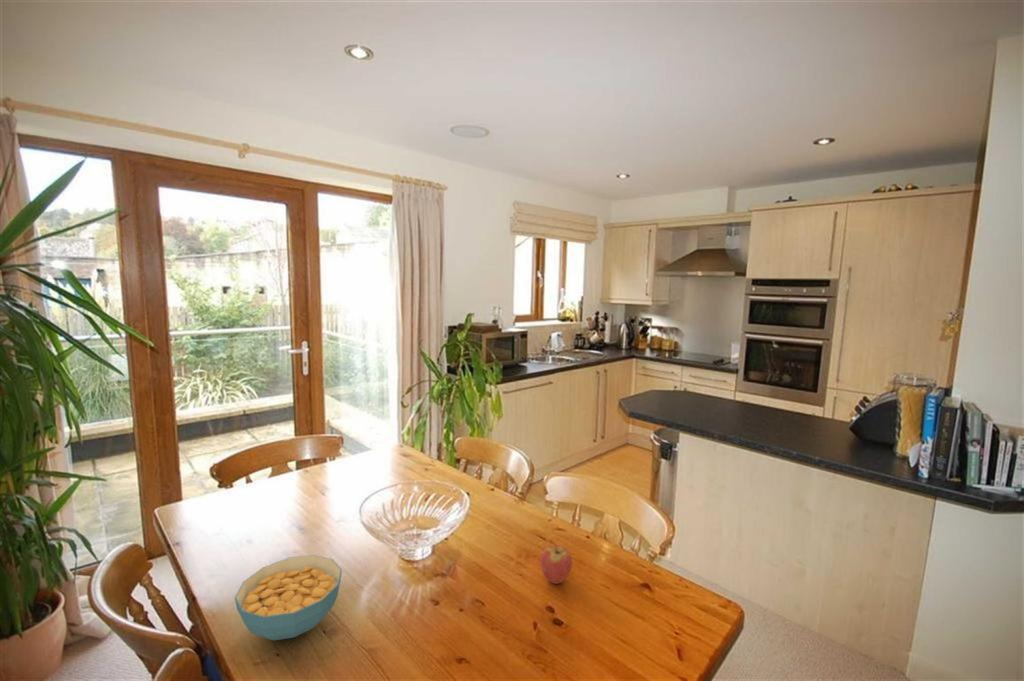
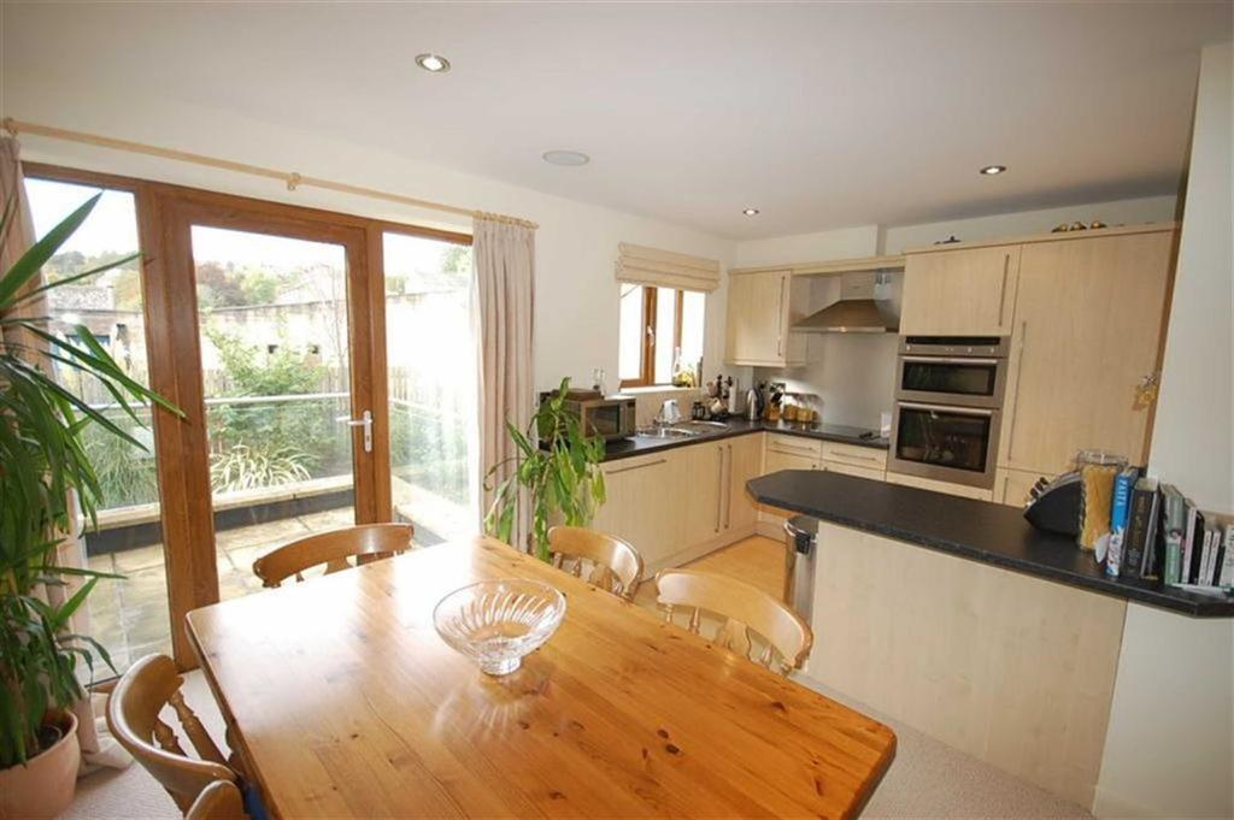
- cereal bowl [234,554,343,641]
- fruit [539,541,573,585]
